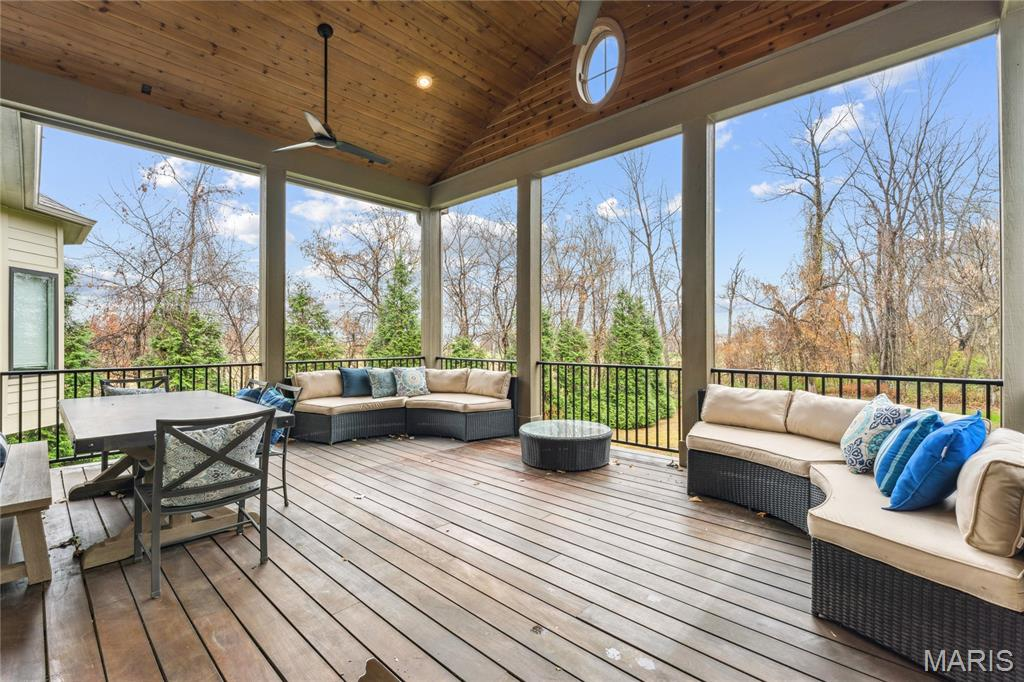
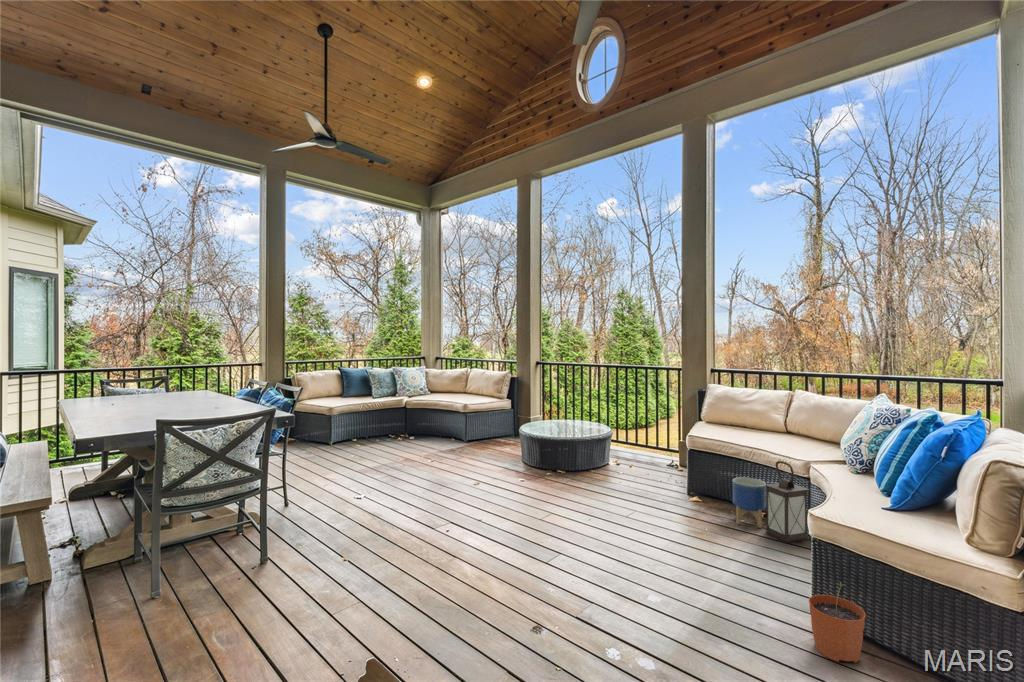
+ planter [732,477,767,529]
+ lantern [765,460,811,544]
+ plant pot [808,581,867,664]
